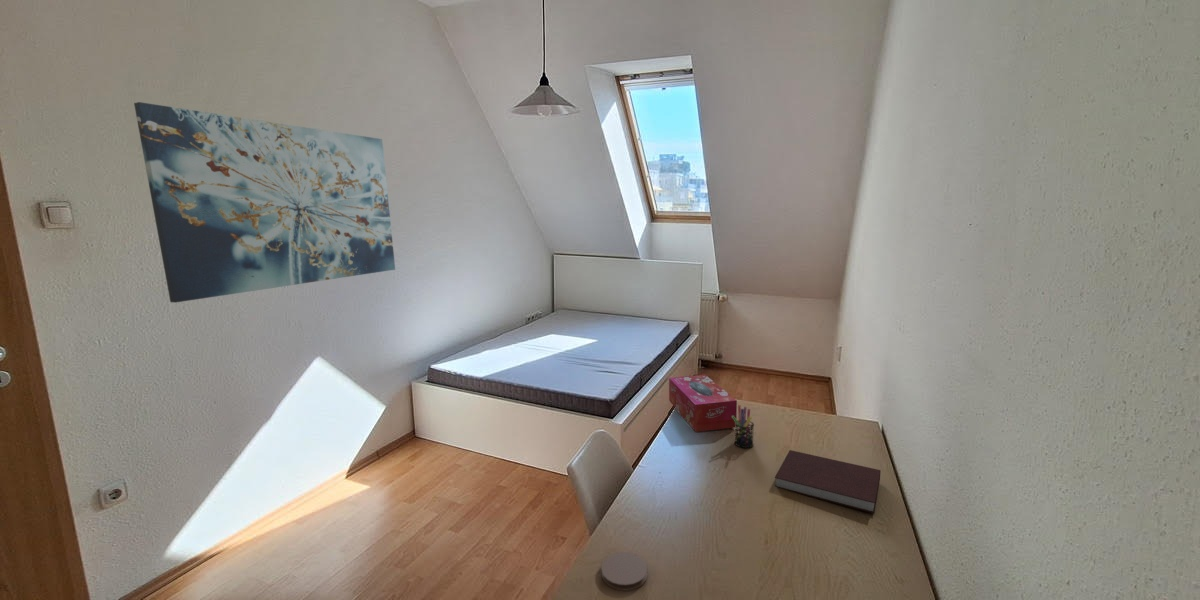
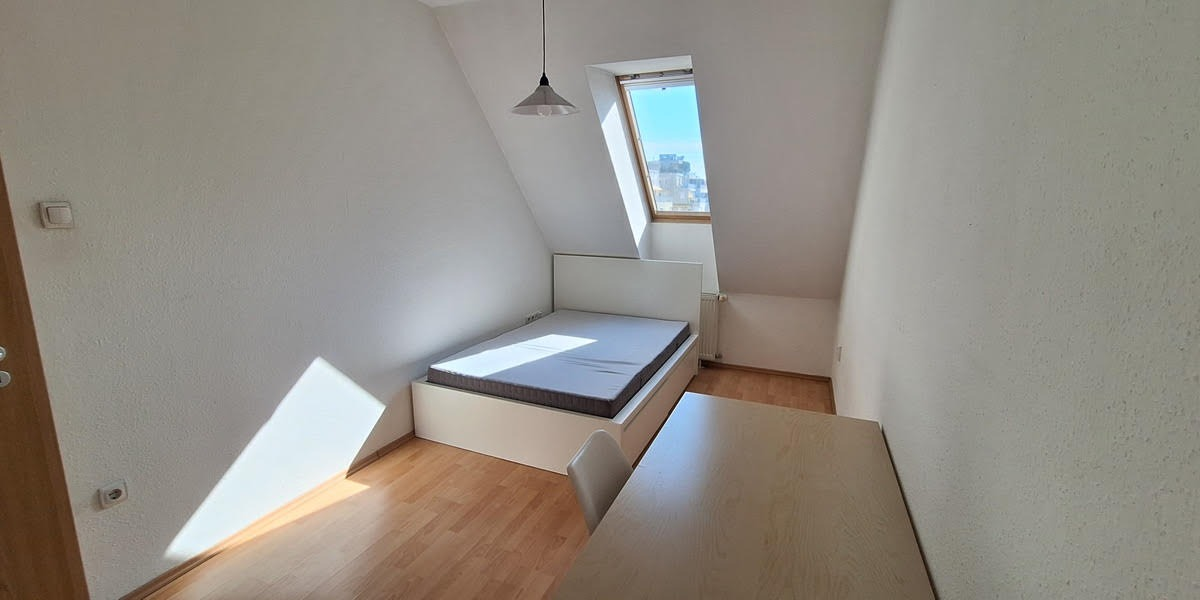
- wall art [133,101,396,304]
- tissue box [668,374,738,433]
- coaster [600,551,649,592]
- notebook [774,449,881,514]
- pen holder [732,404,755,449]
